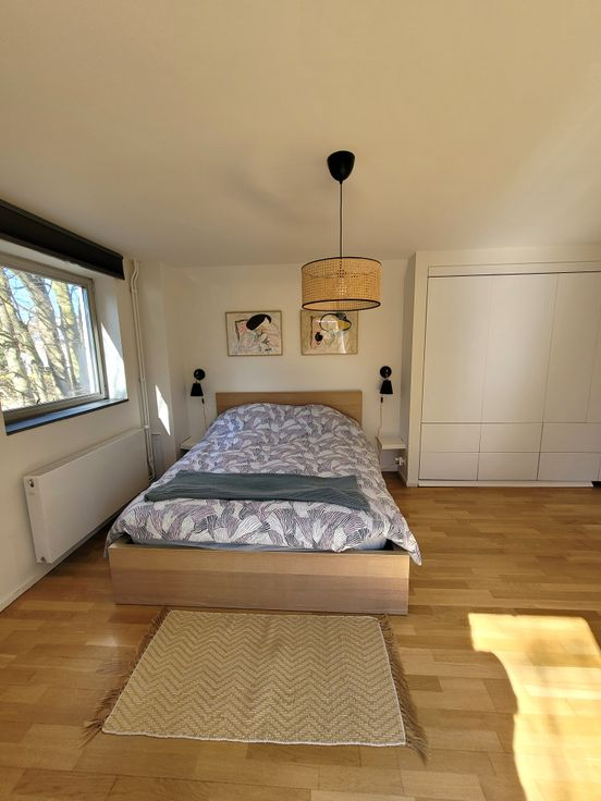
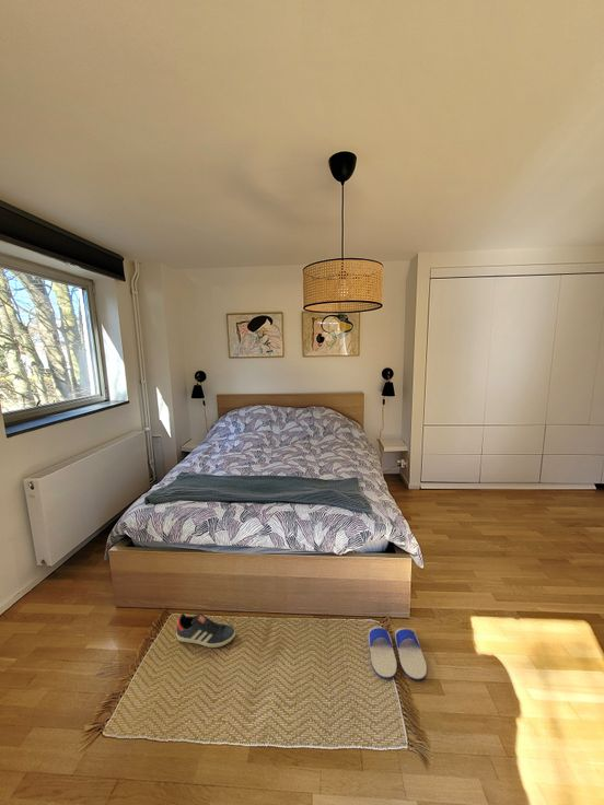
+ sneaker [175,611,236,649]
+ flip-flop [367,626,428,681]
